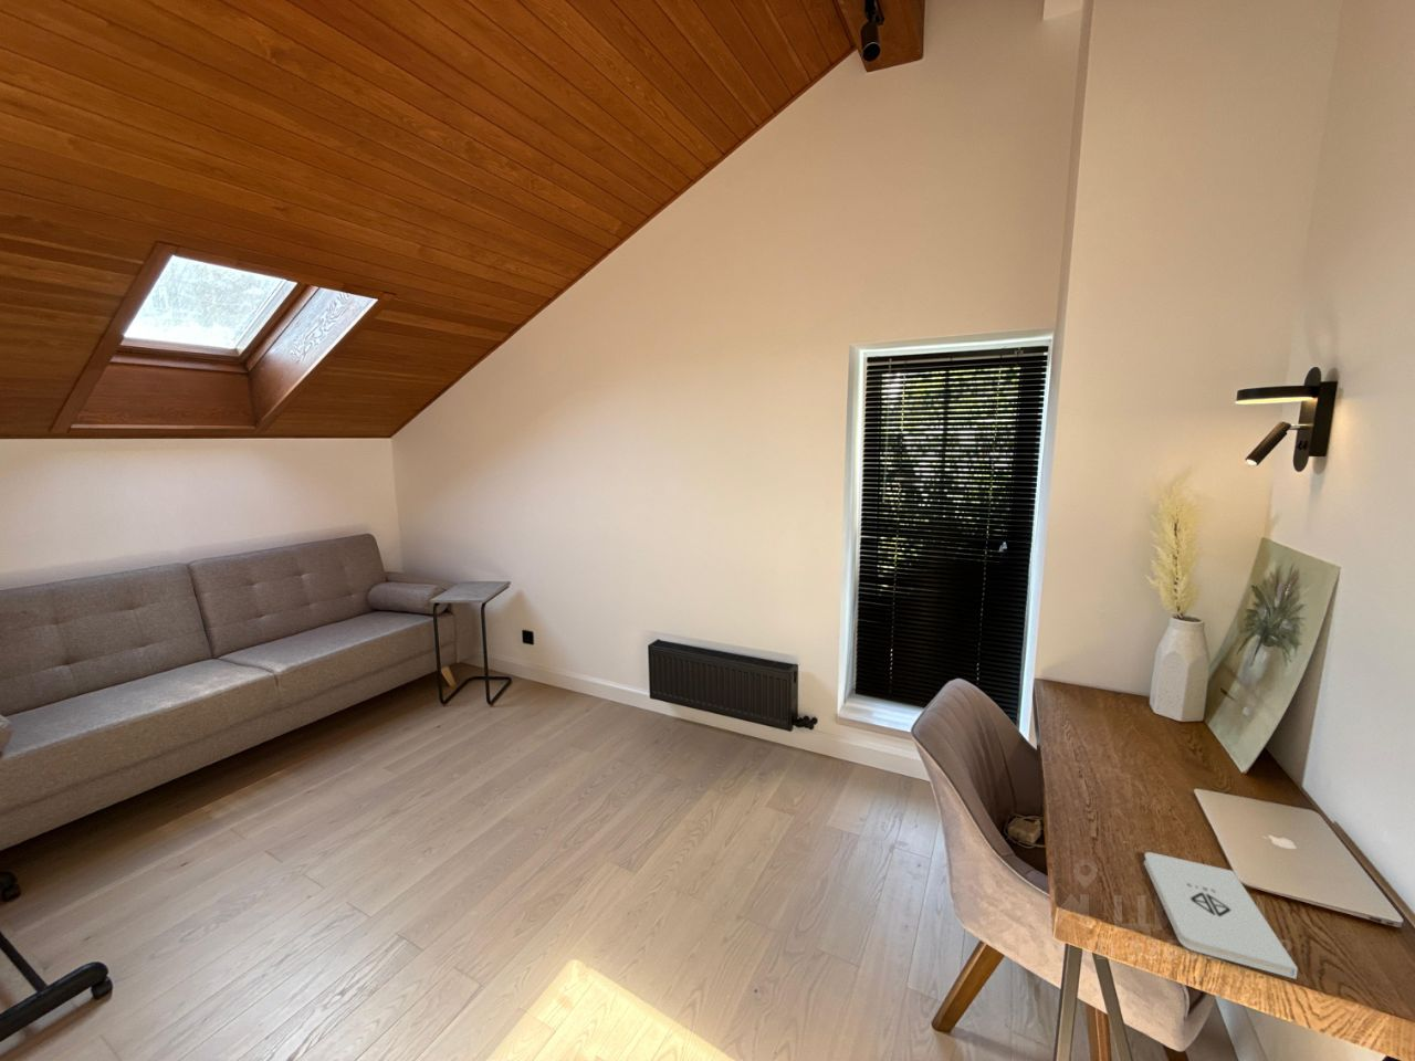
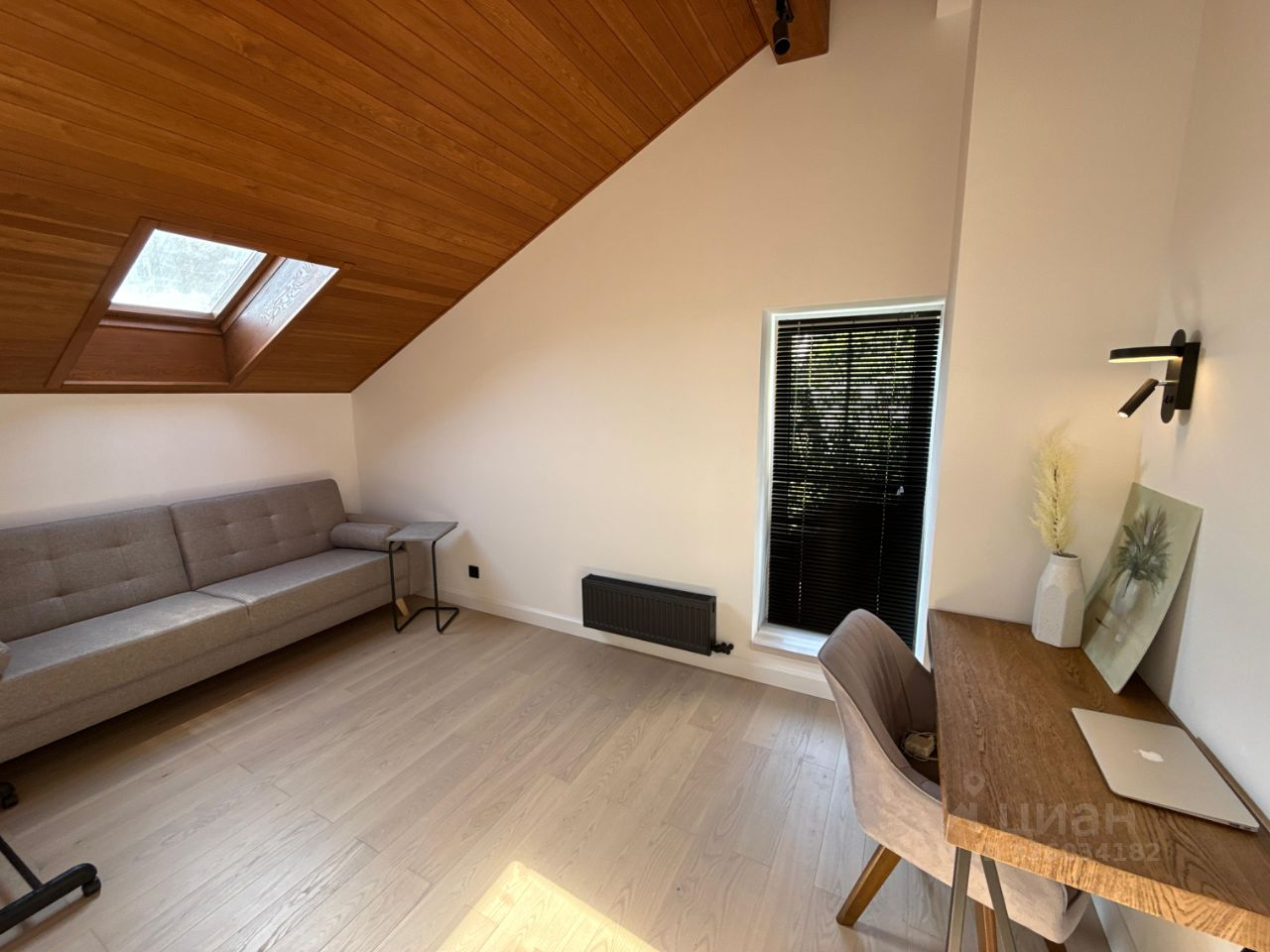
- notepad [1143,851,1299,981]
